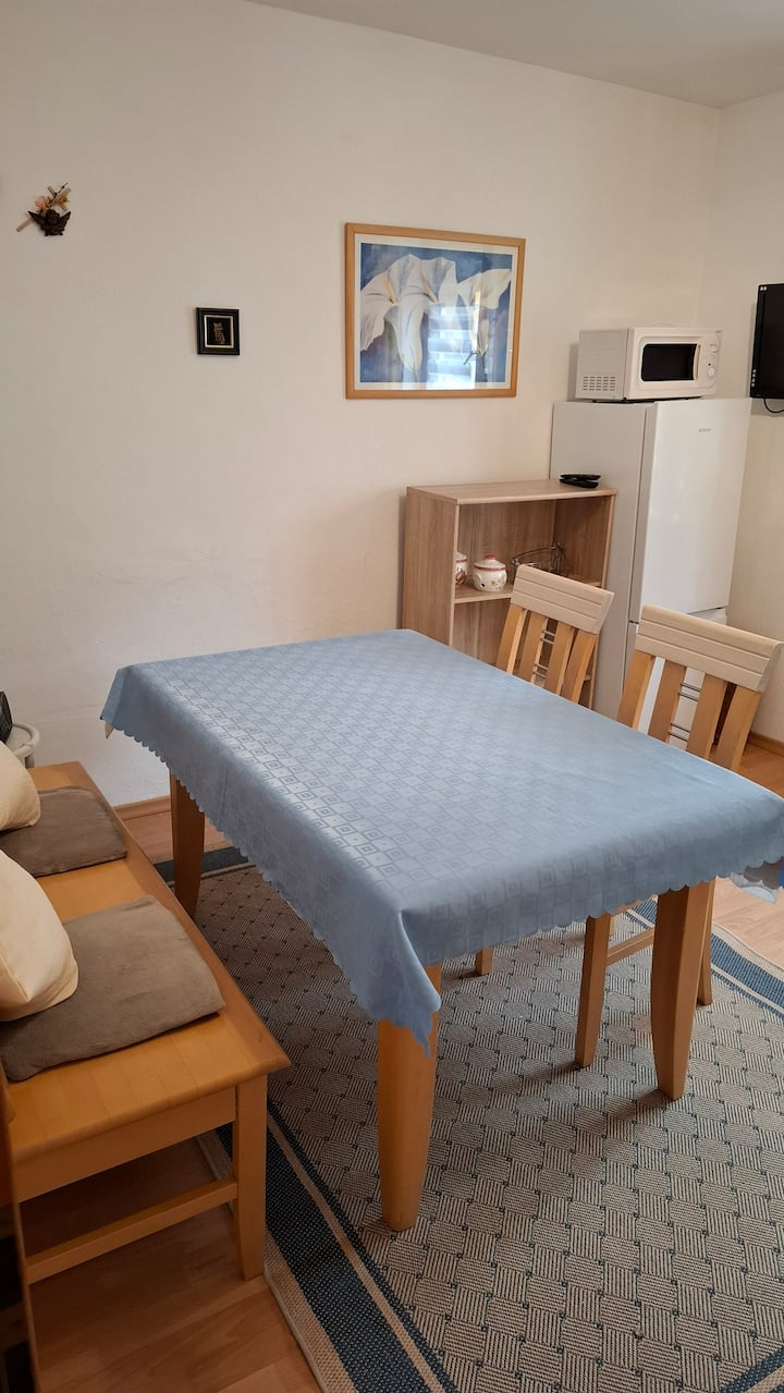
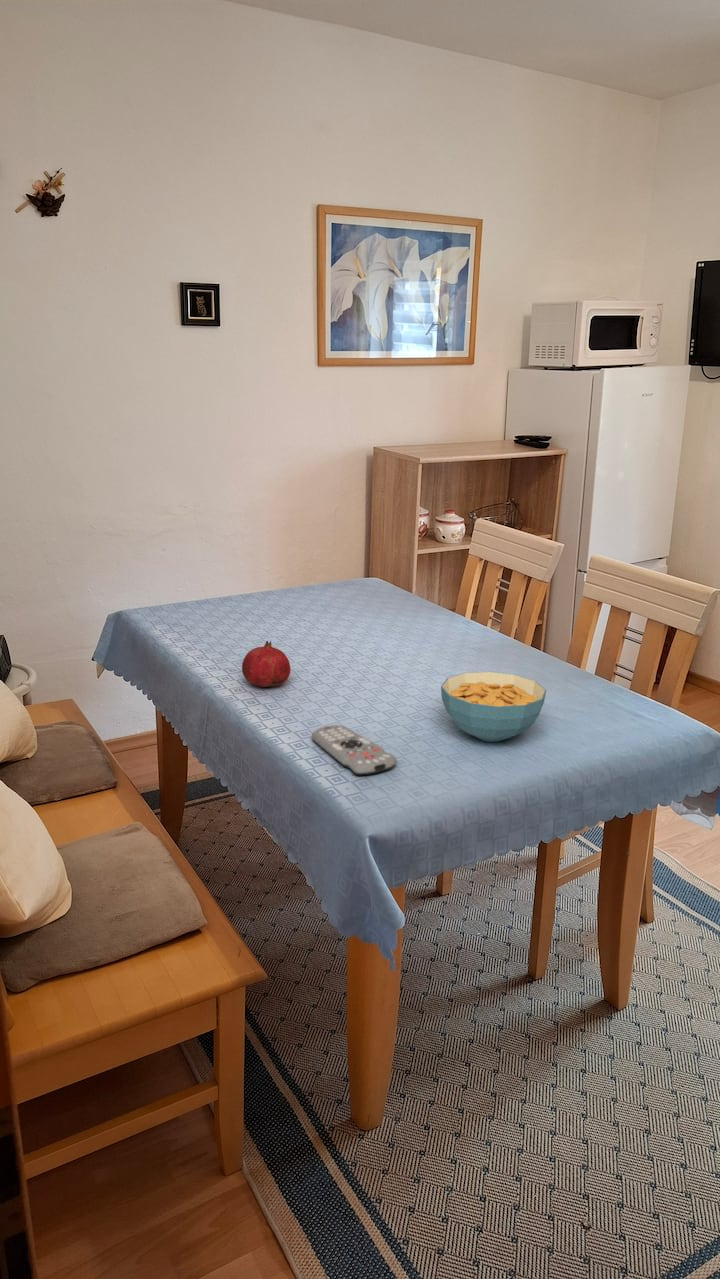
+ fruit [241,640,292,688]
+ remote control [311,724,398,776]
+ cereal bowl [440,671,547,743]
